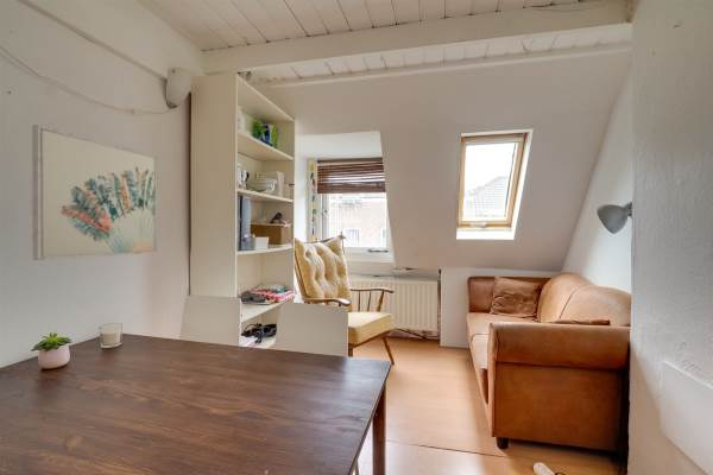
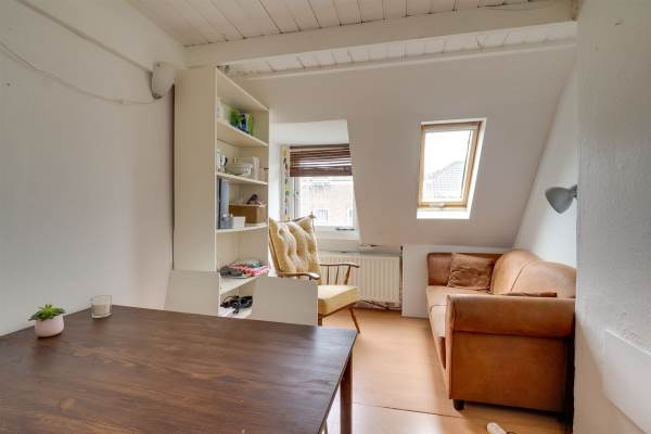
- wall art [31,124,158,261]
